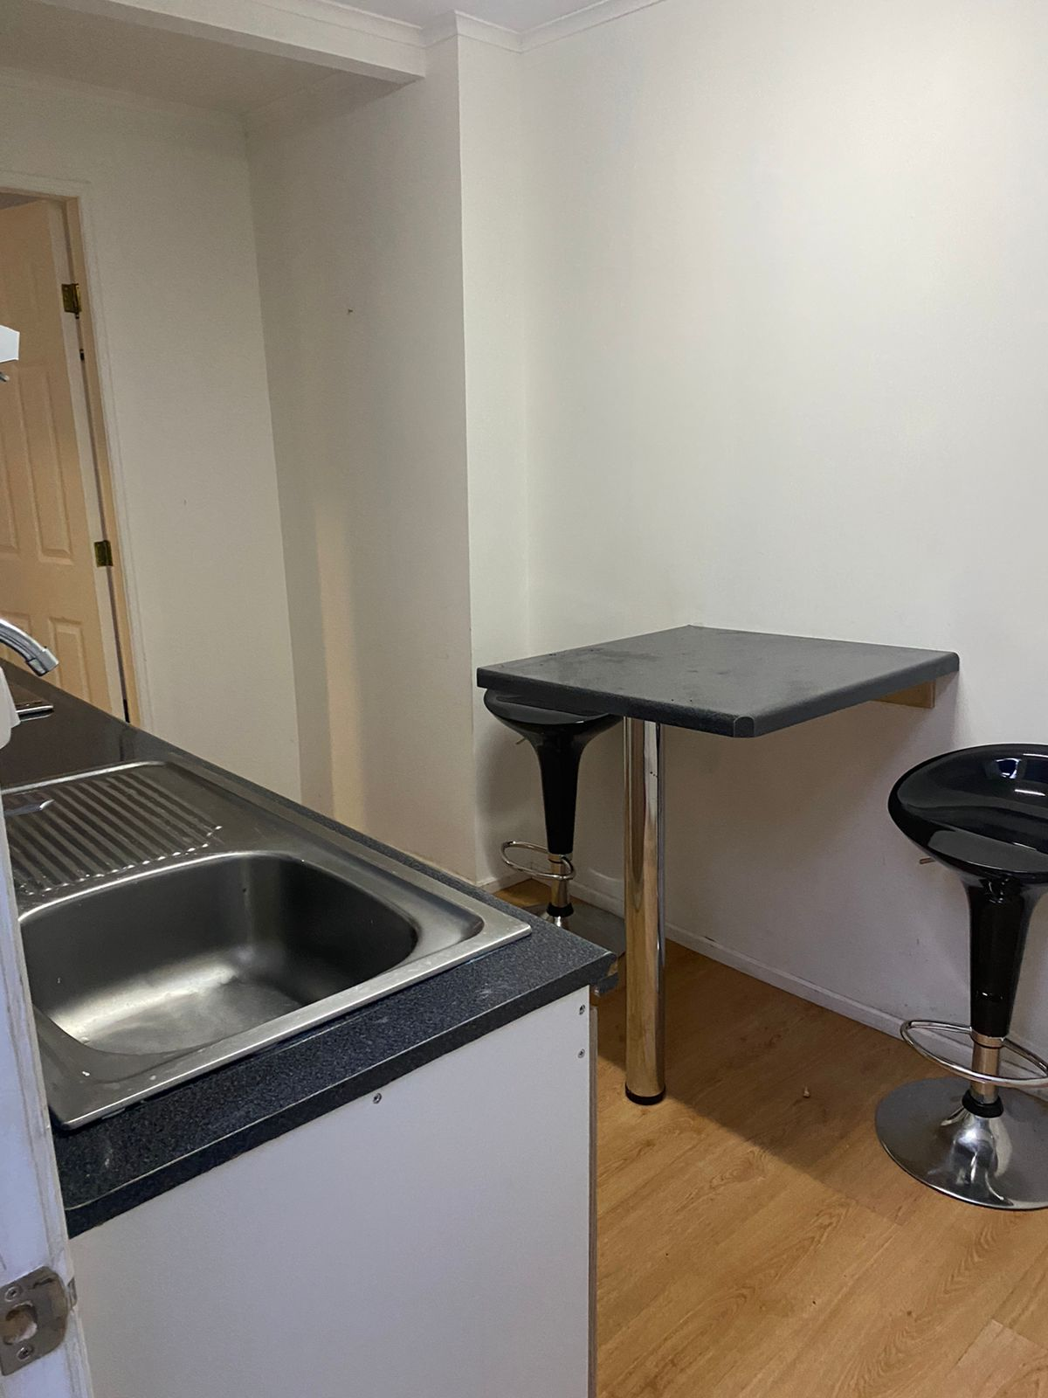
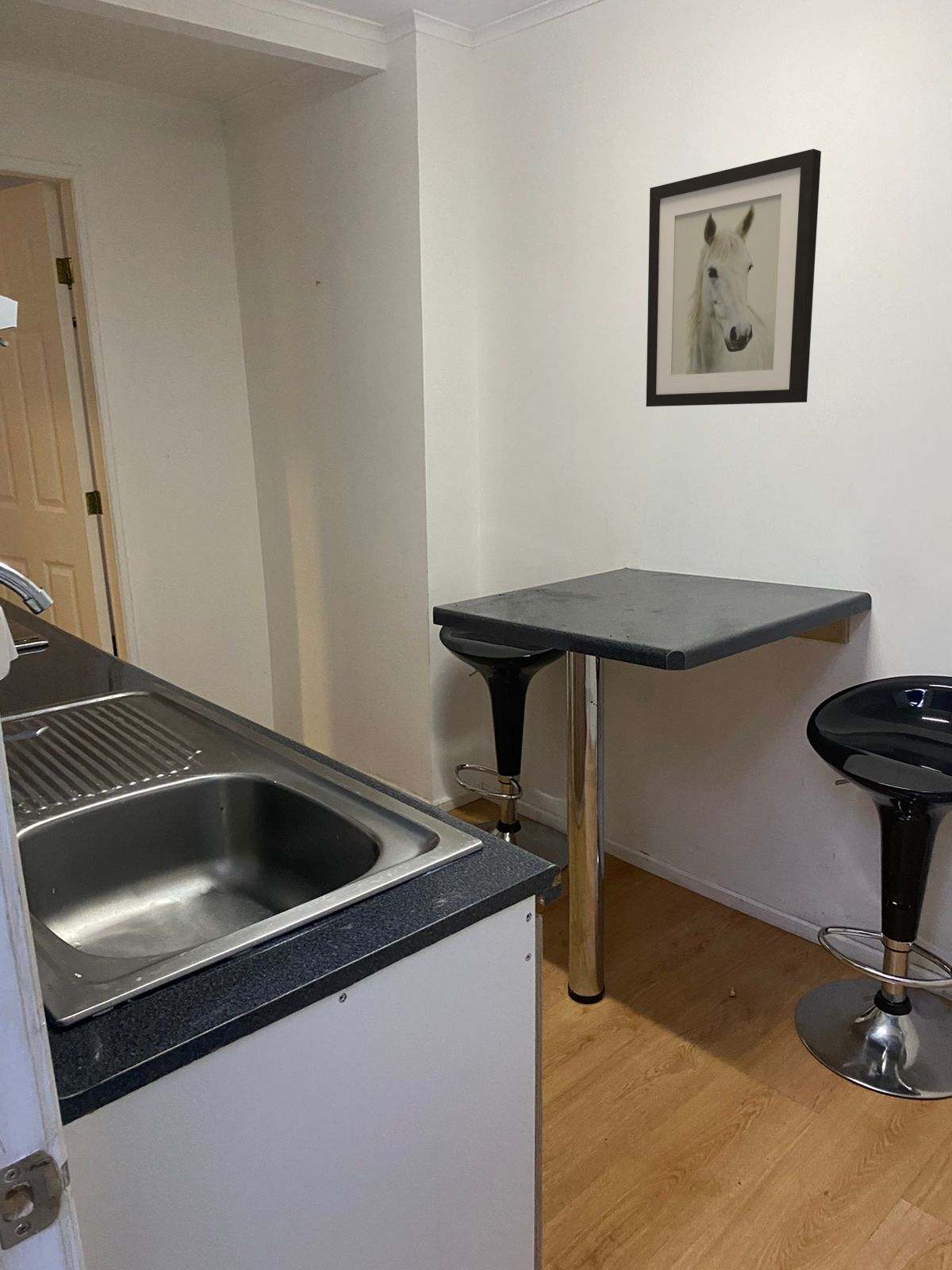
+ wall art [645,148,822,407]
